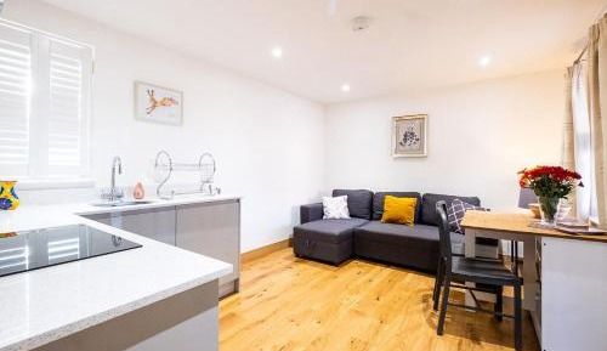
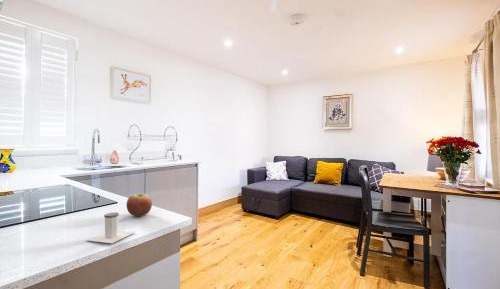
+ apple [126,192,153,217]
+ salt shaker [86,212,136,244]
